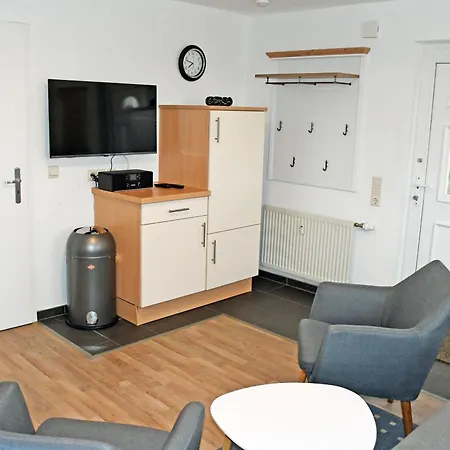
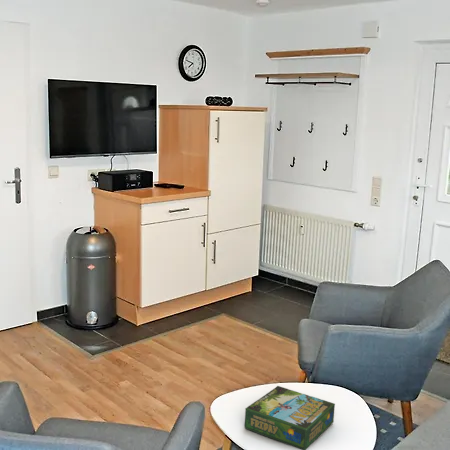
+ board game [244,385,336,450]
